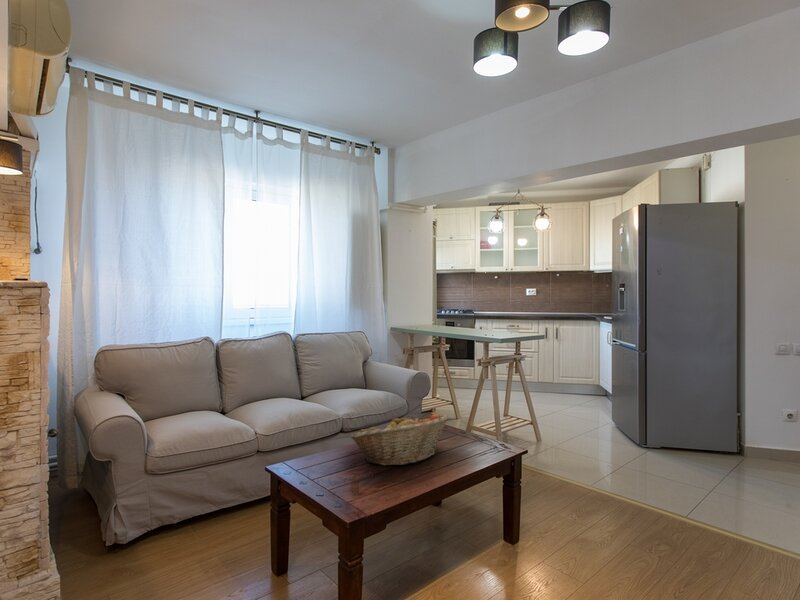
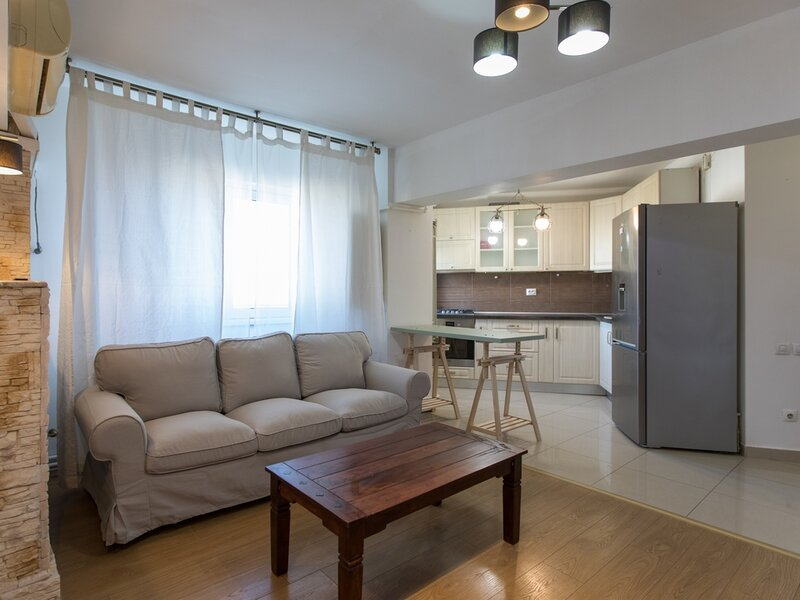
- fruit basket [349,413,451,467]
